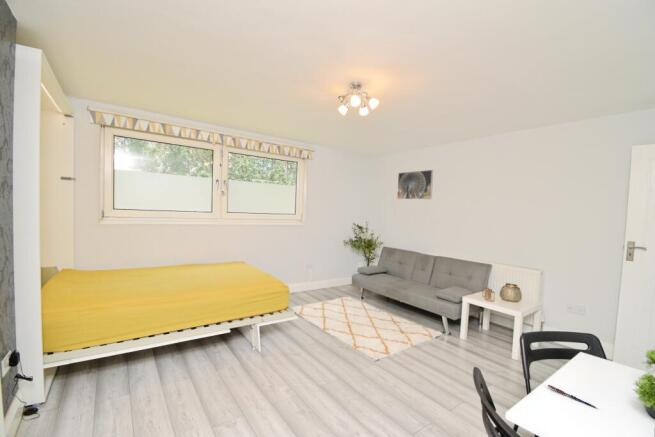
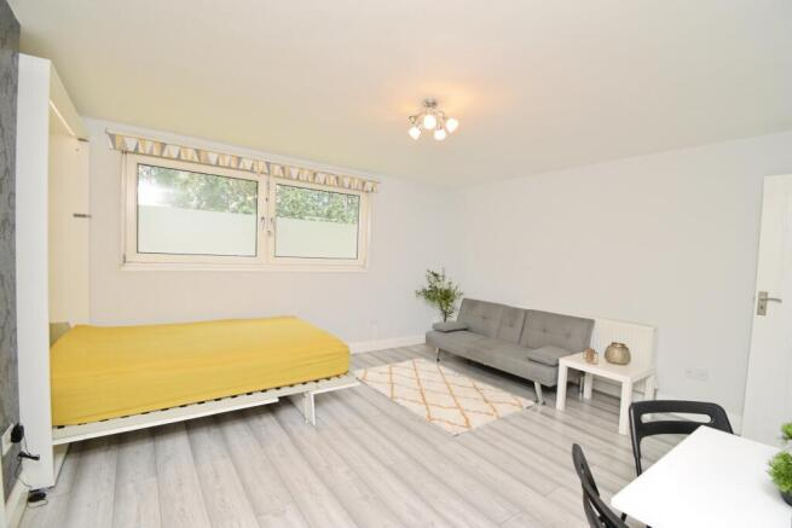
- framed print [396,169,434,200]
- pen [547,384,596,408]
